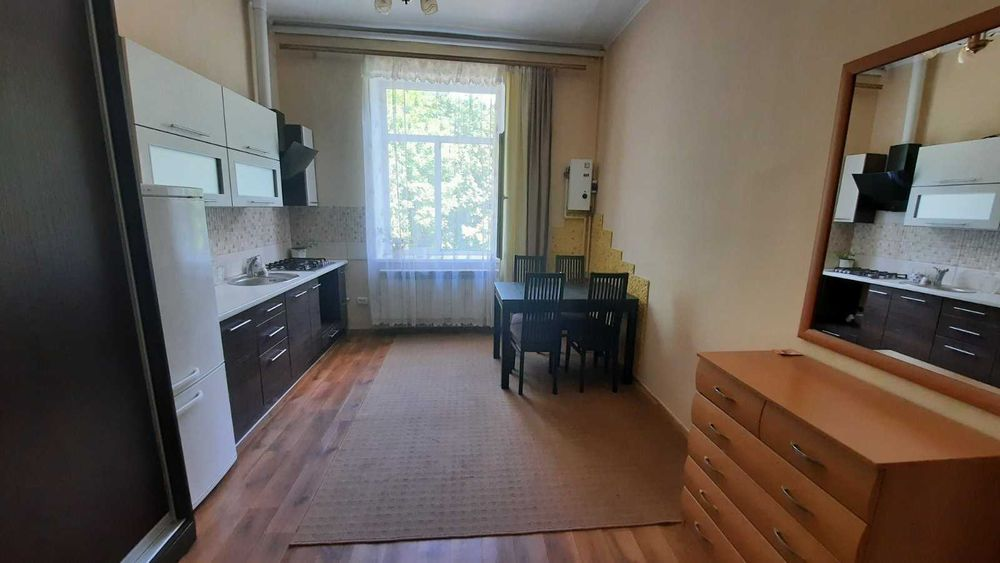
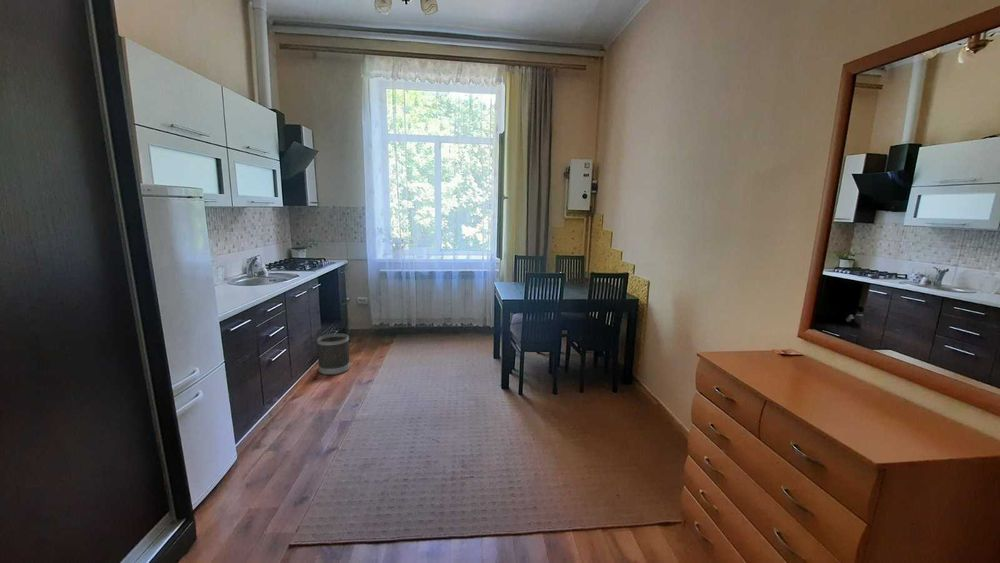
+ wastebasket [316,333,351,376]
